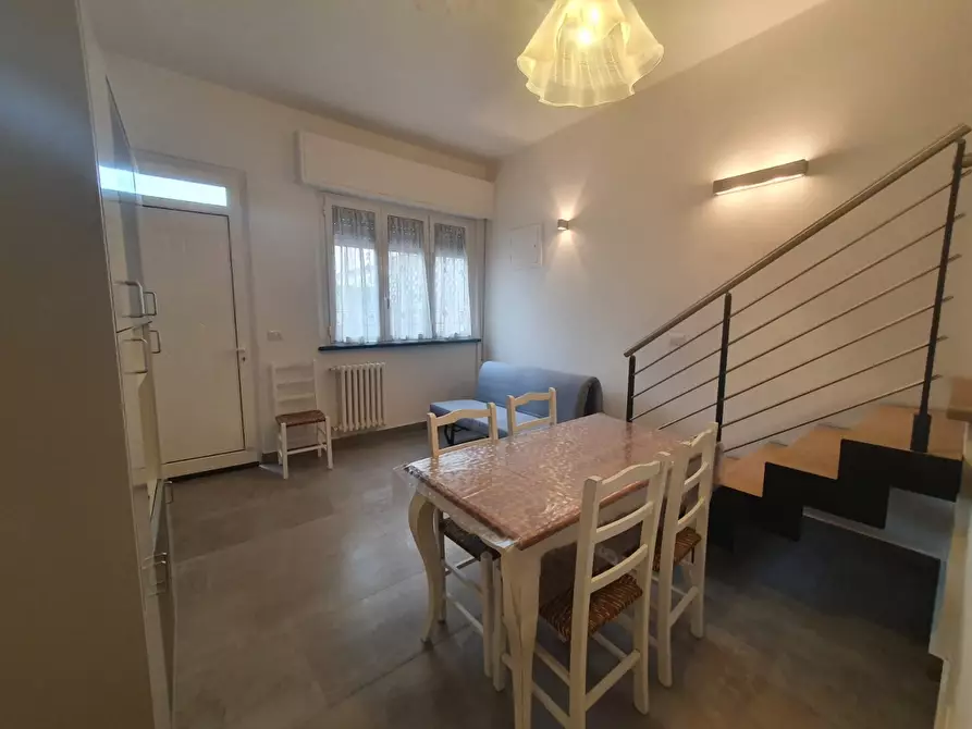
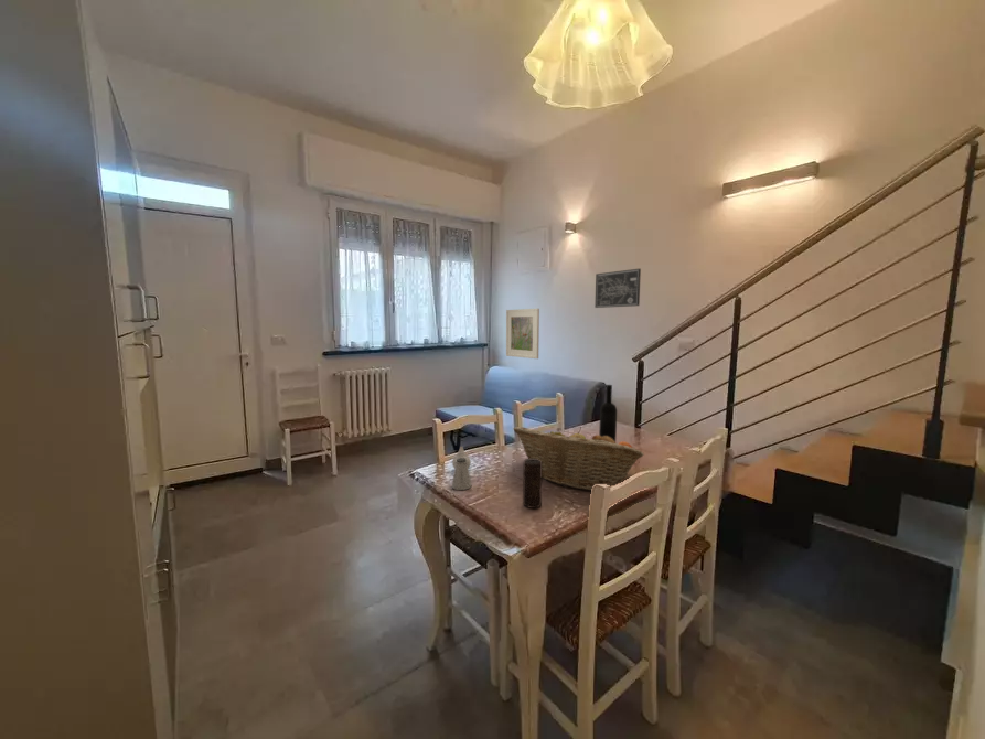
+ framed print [505,308,540,360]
+ fruit basket [512,426,645,492]
+ candle [522,458,543,510]
+ wine bottle [598,384,618,442]
+ saltshaker [451,457,472,491]
+ wall art [593,267,642,309]
+ vase [451,446,472,469]
